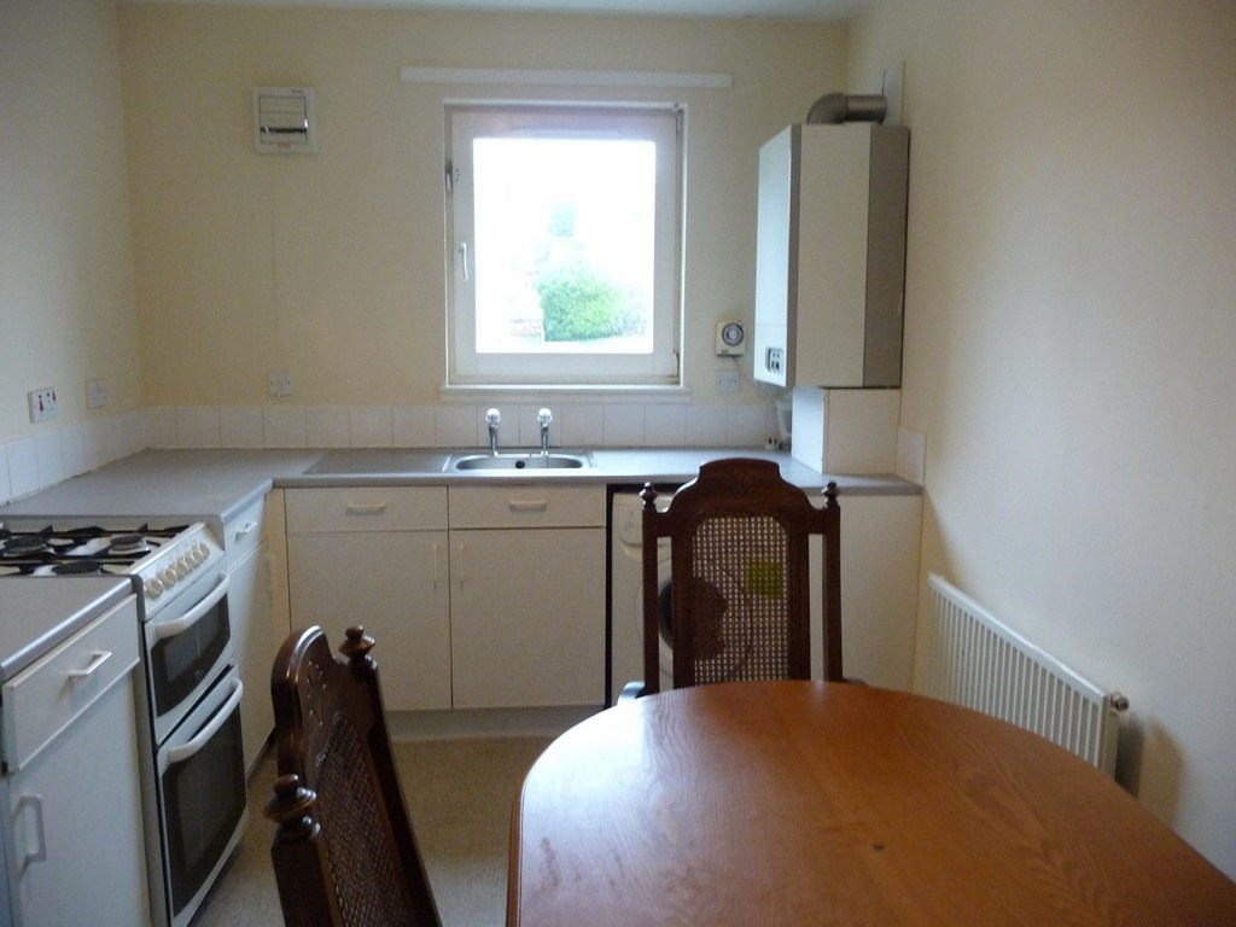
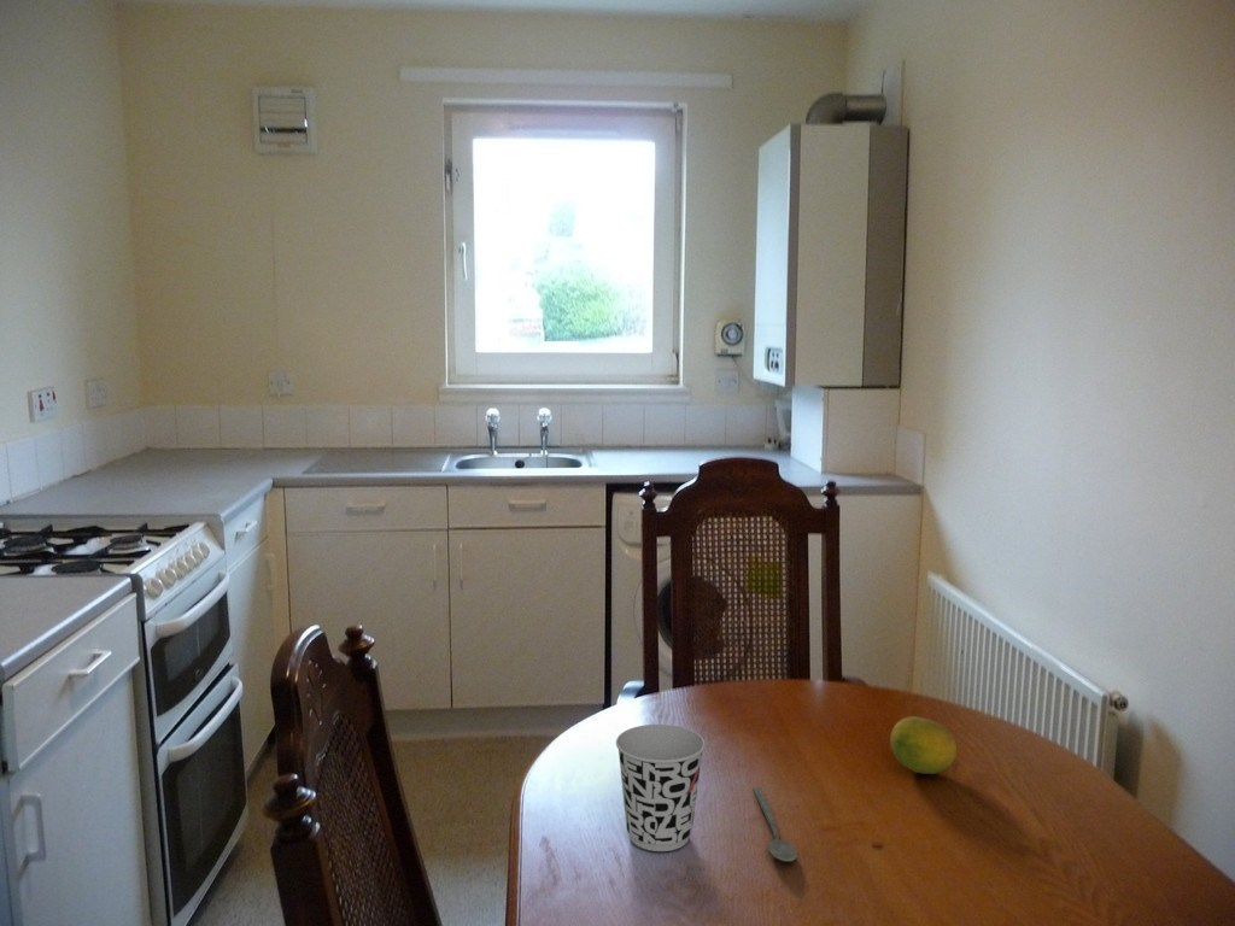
+ fruit [889,715,958,775]
+ cup [615,723,706,852]
+ spoon [751,786,798,862]
